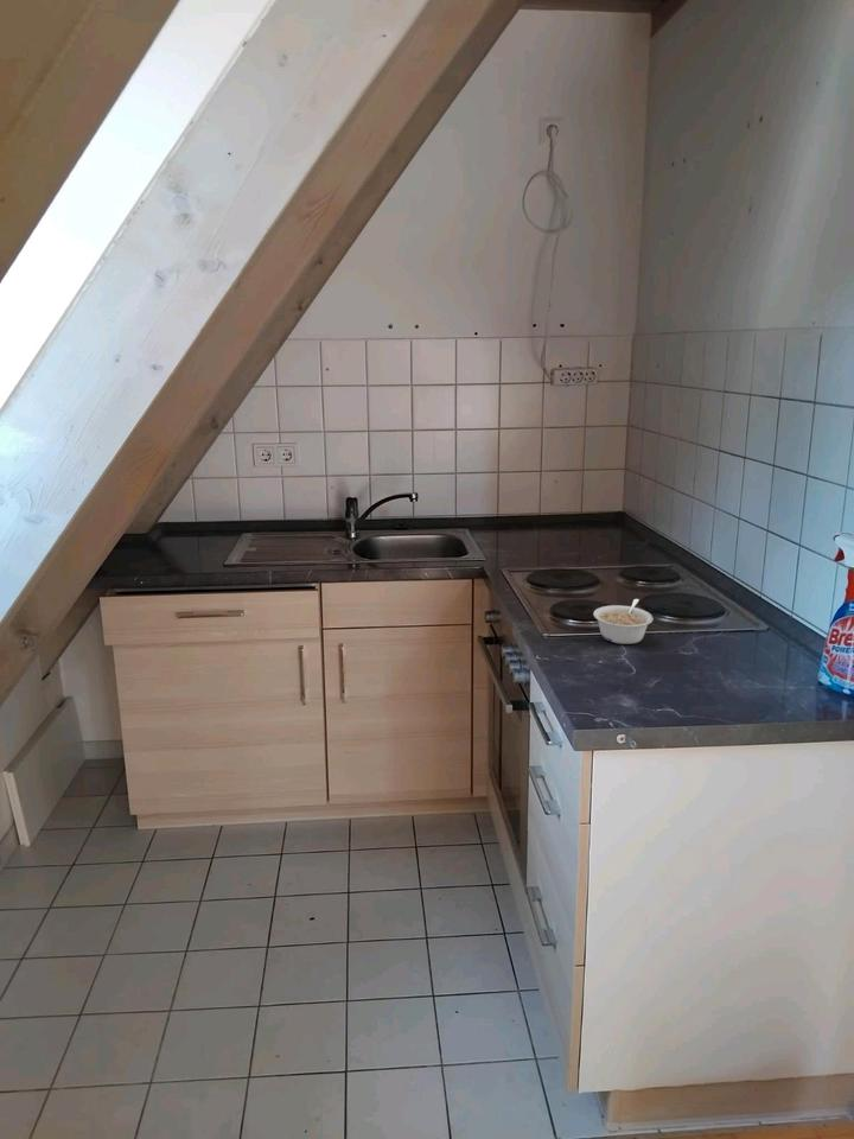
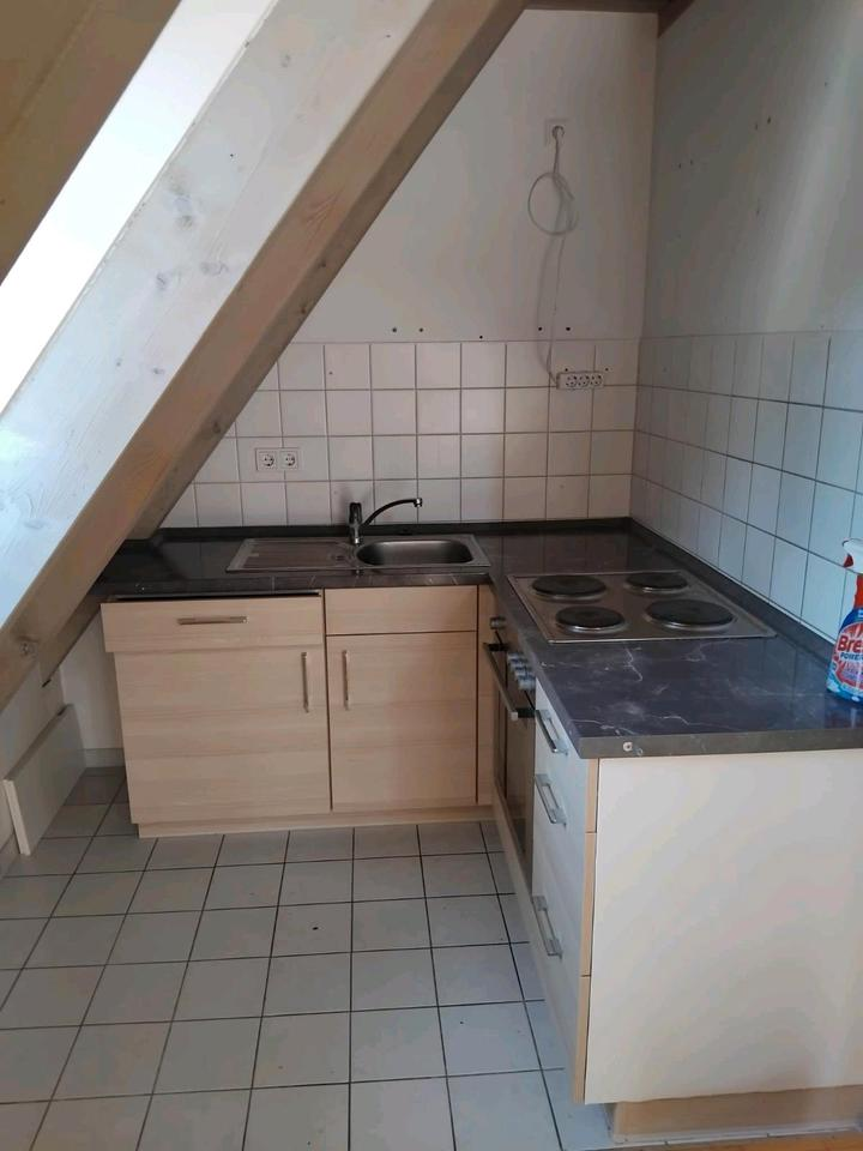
- legume [592,598,655,645]
